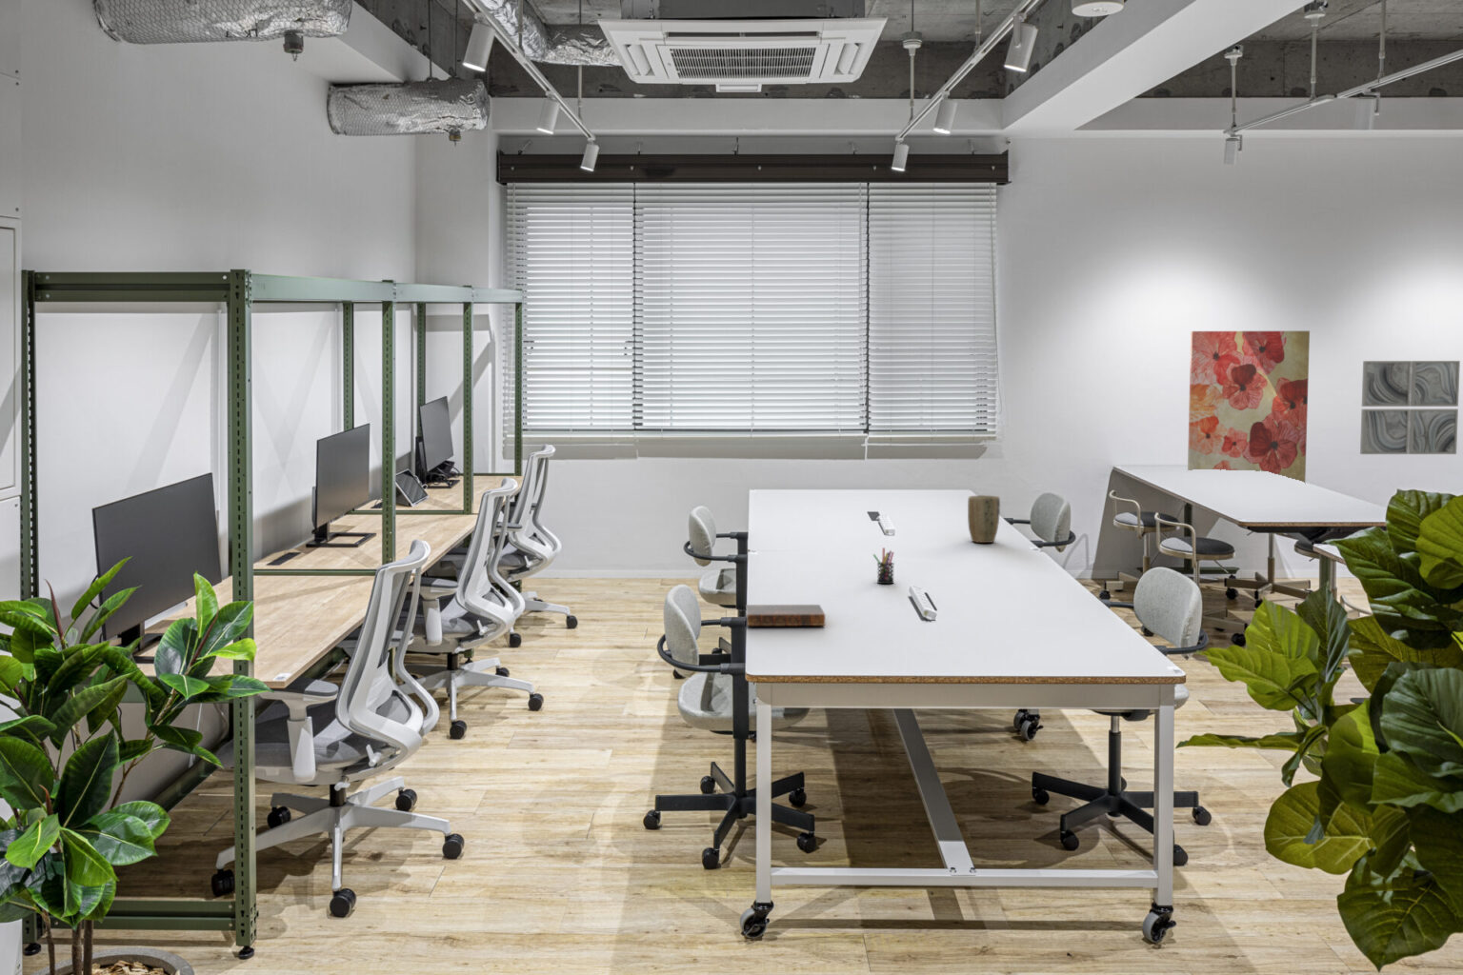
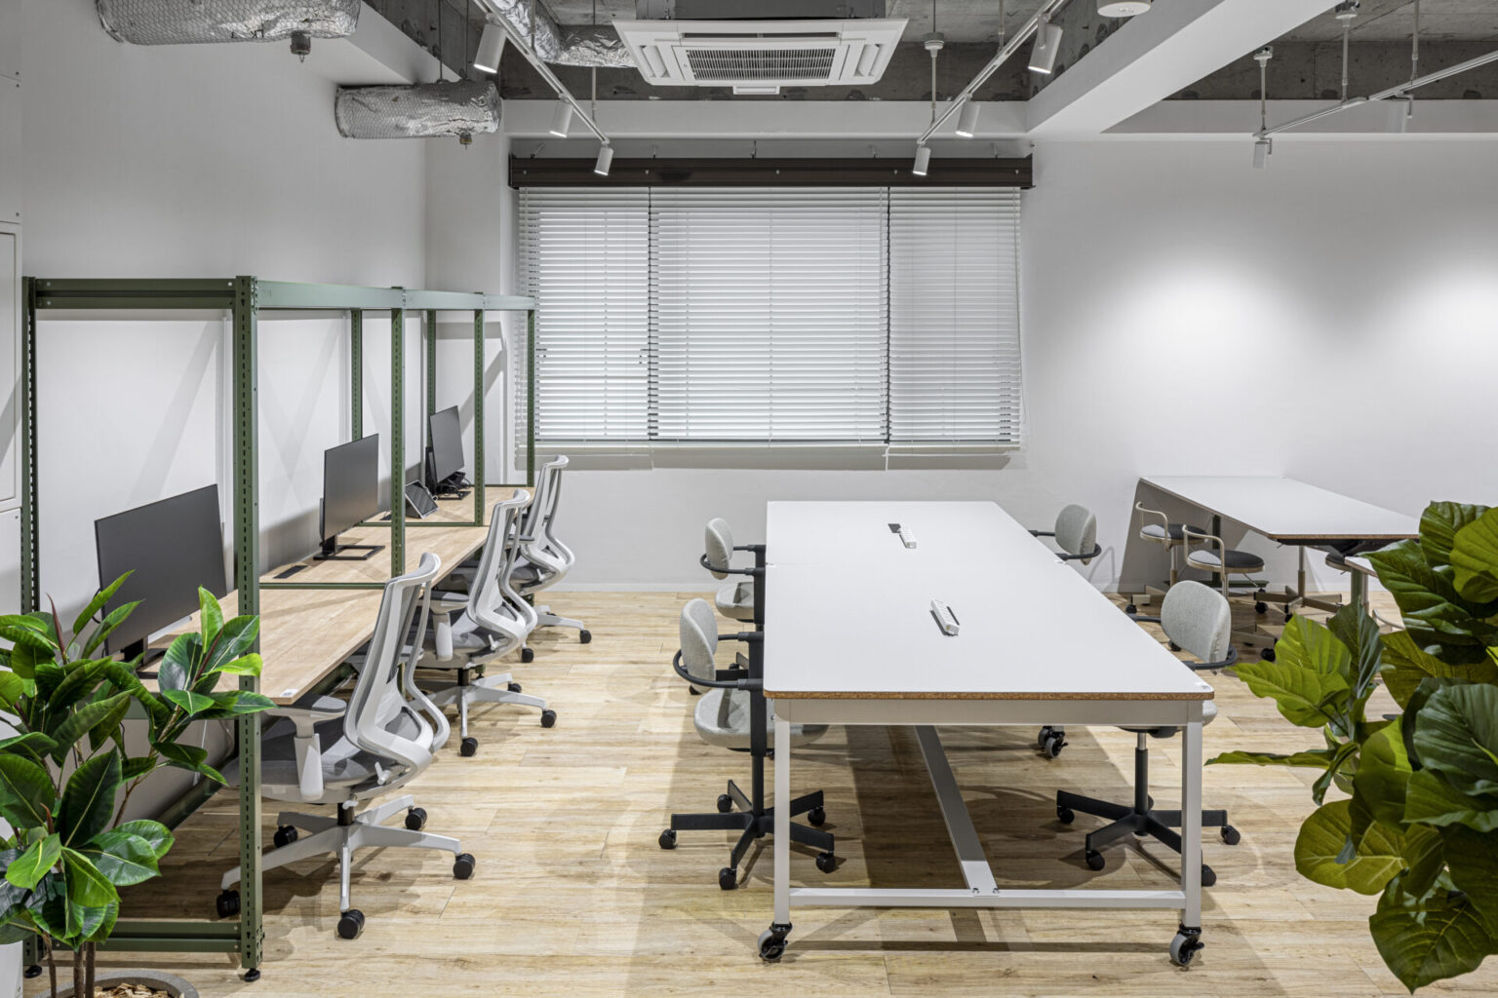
- pen holder [873,546,896,584]
- book [745,604,826,627]
- wall art [1360,360,1461,455]
- plant pot [967,494,1001,544]
- wall art [1187,331,1311,483]
